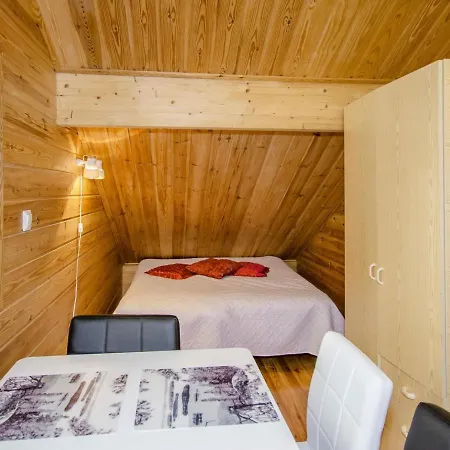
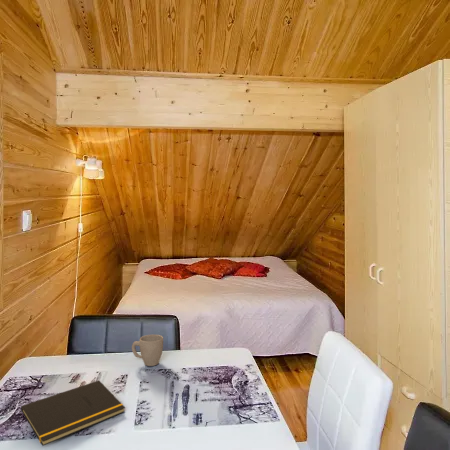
+ notepad [18,379,126,447]
+ mug [131,334,164,367]
